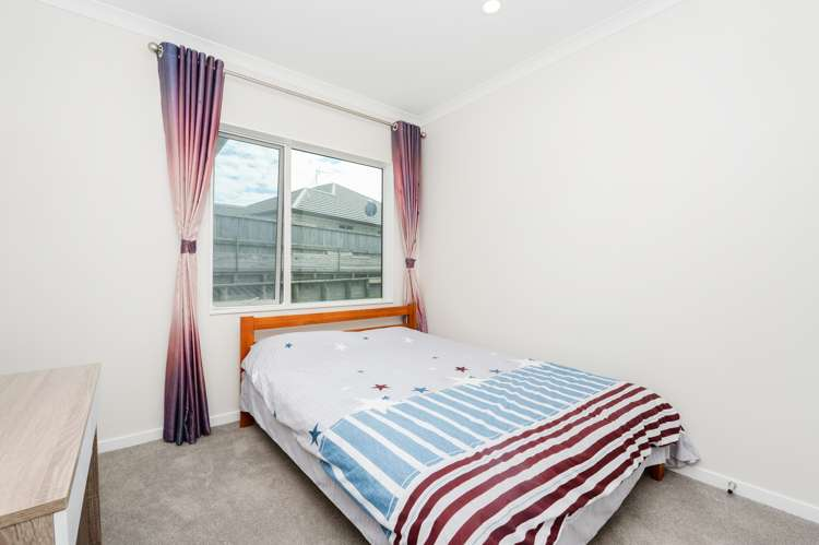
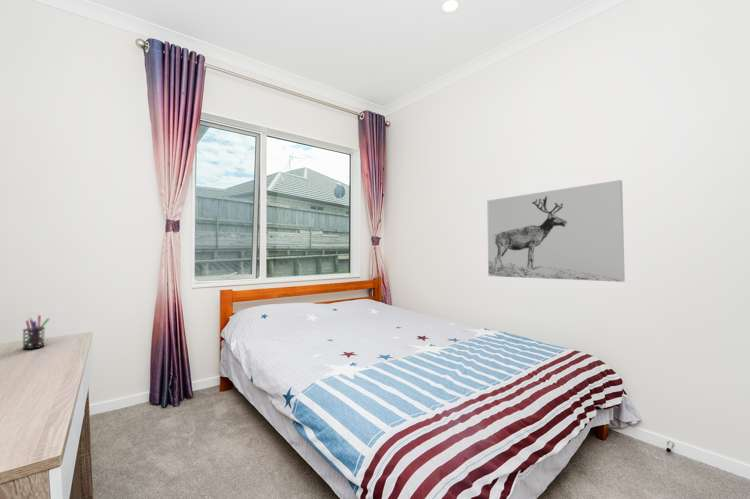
+ wall art [486,179,626,283]
+ pen holder [21,314,50,350]
